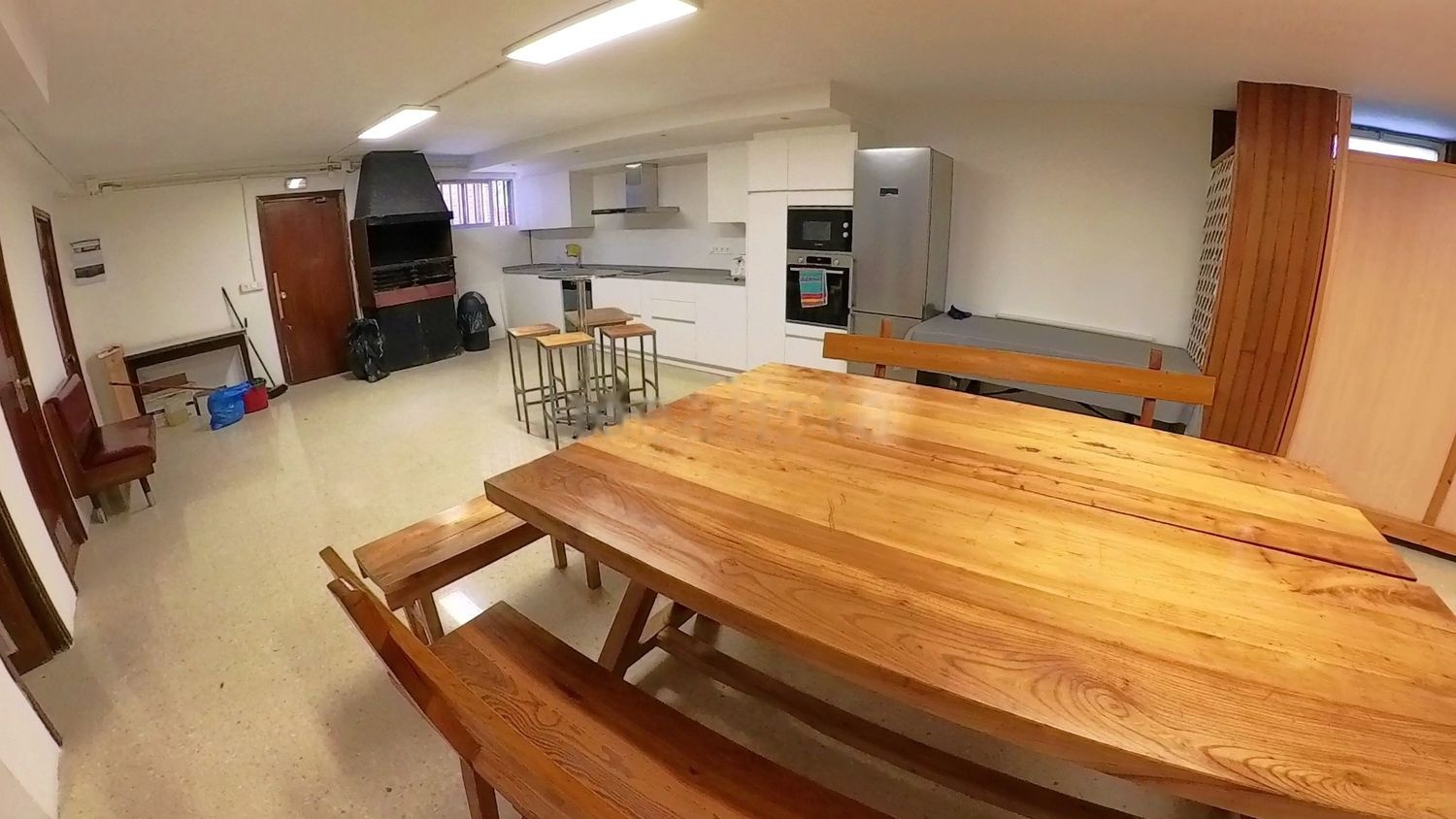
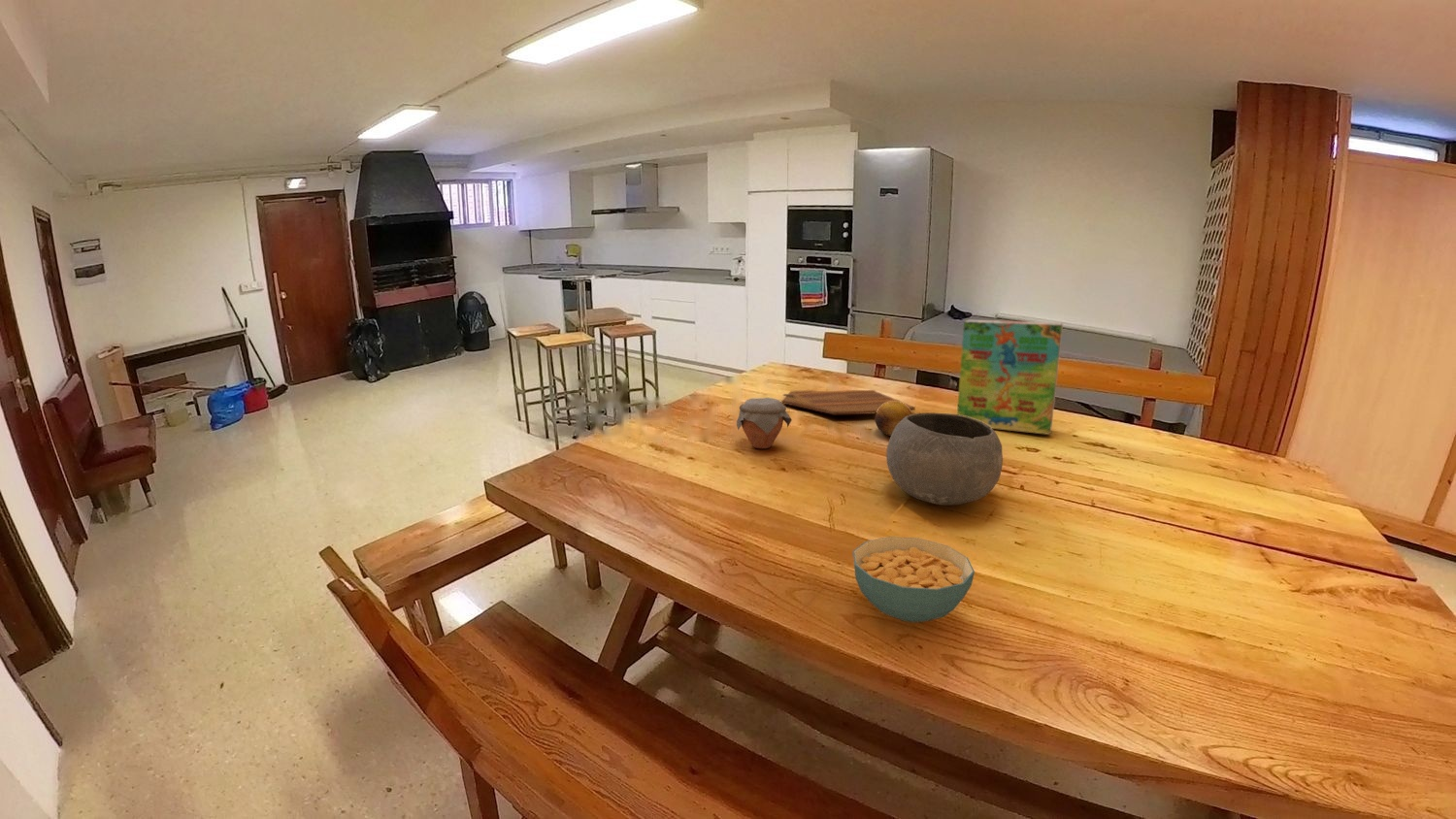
+ bowl [885,411,1004,507]
+ cereal bowl [852,536,976,623]
+ cereal box [956,319,1064,436]
+ jar [736,397,793,449]
+ fruit [875,402,913,437]
+ cutting board [780,389,916,415]
